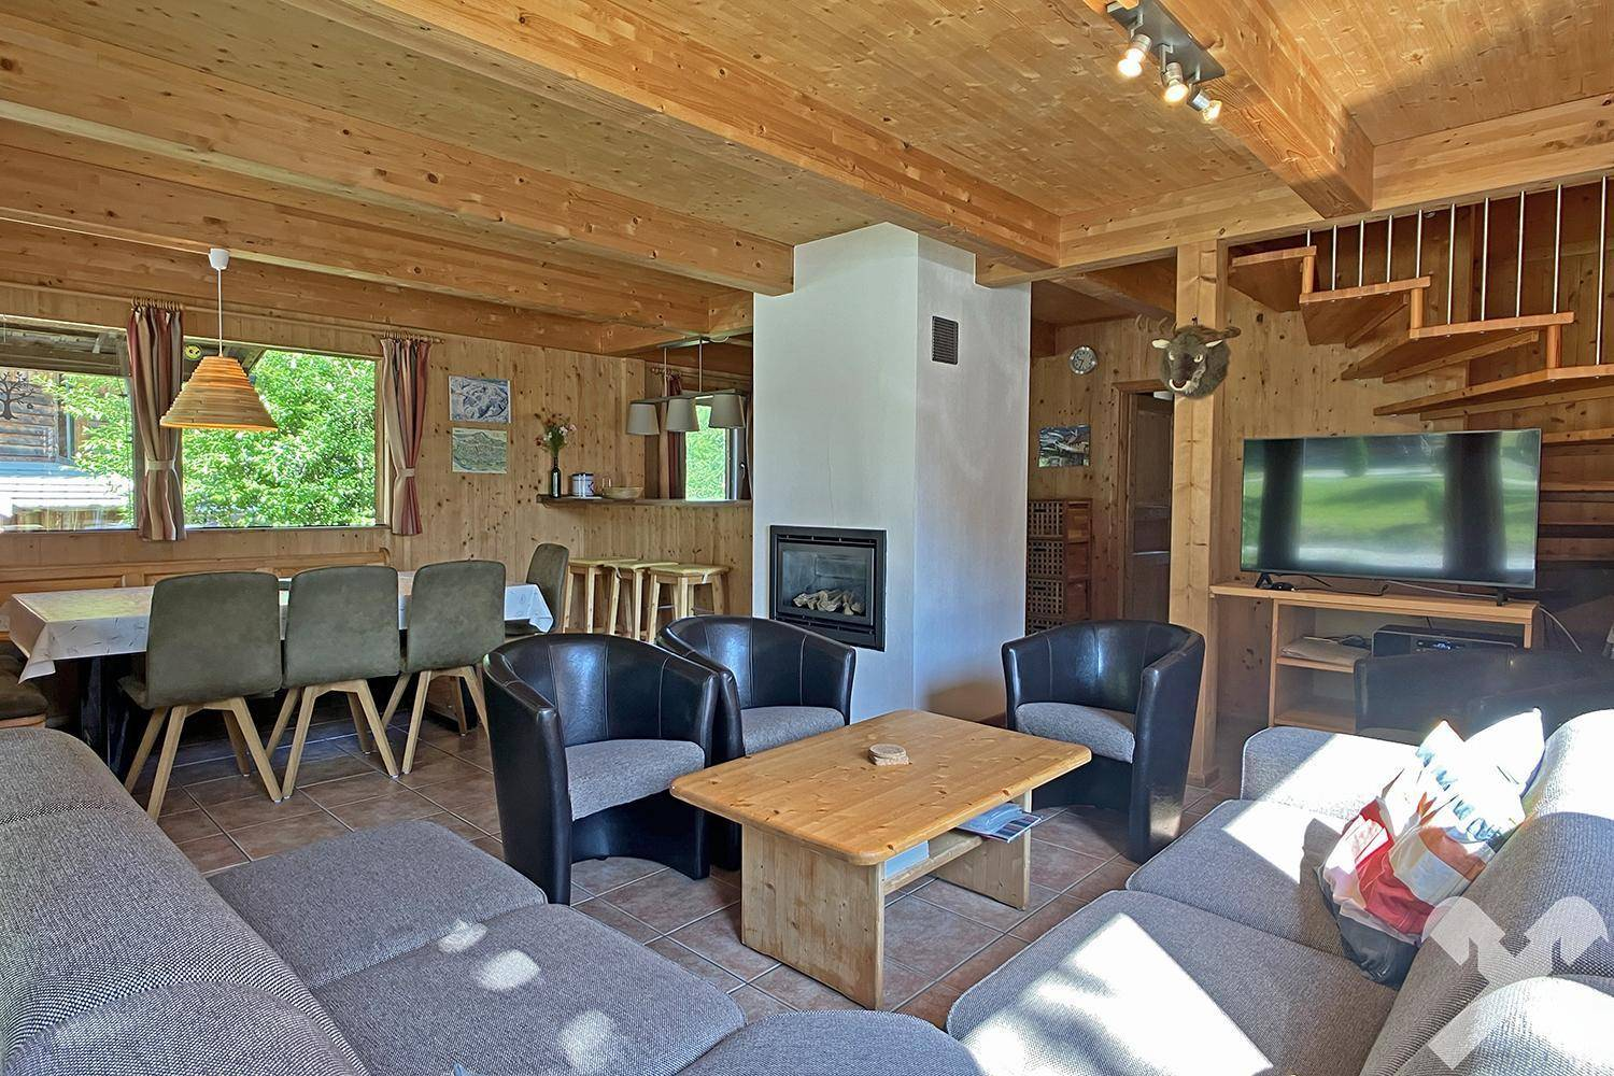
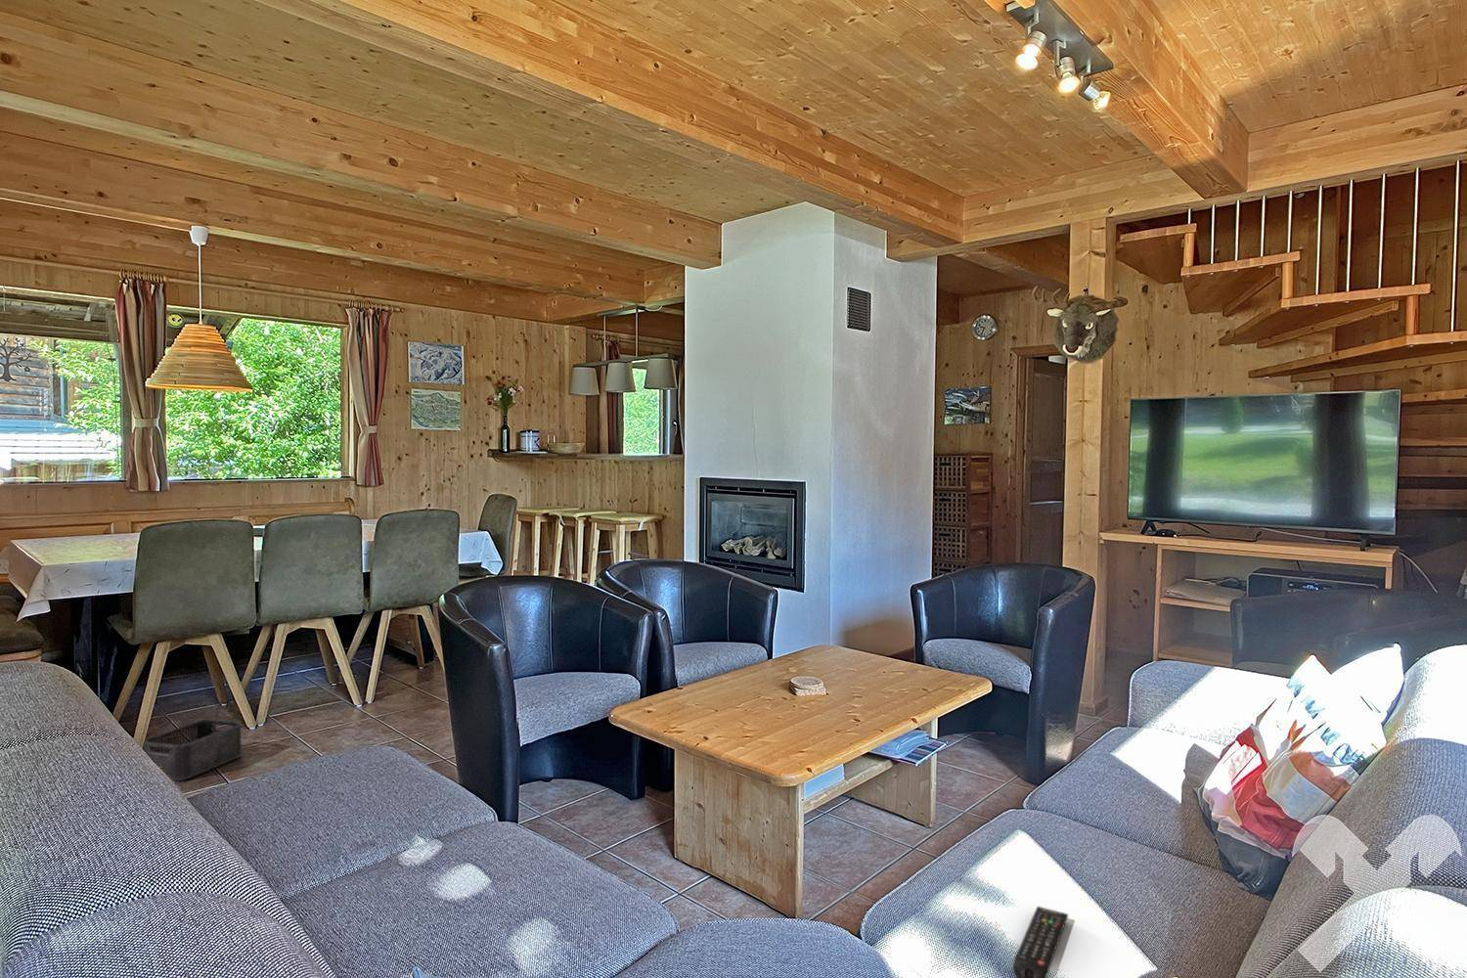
+ storage bin [143,718,242,782]
+ remote control [1012,906,1069,978]
